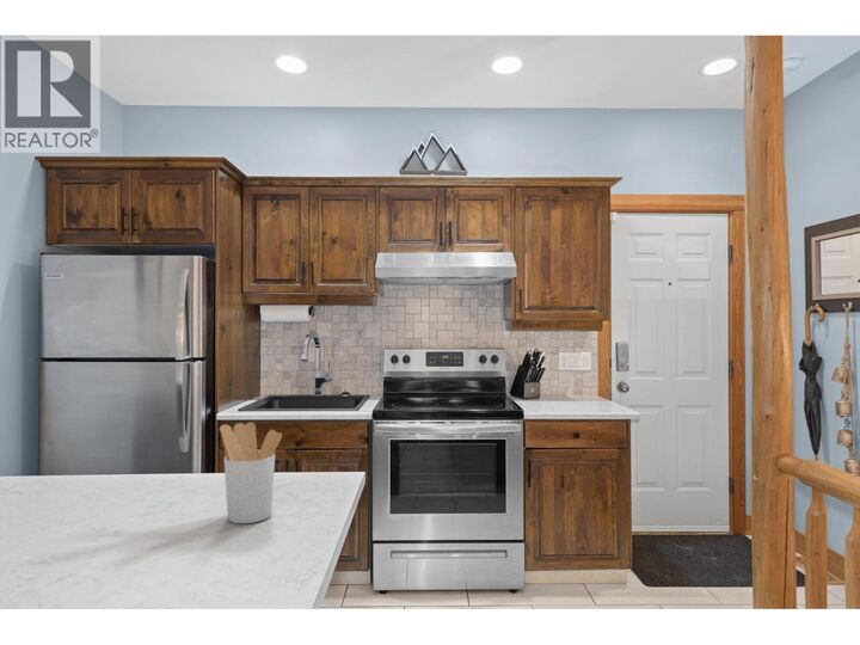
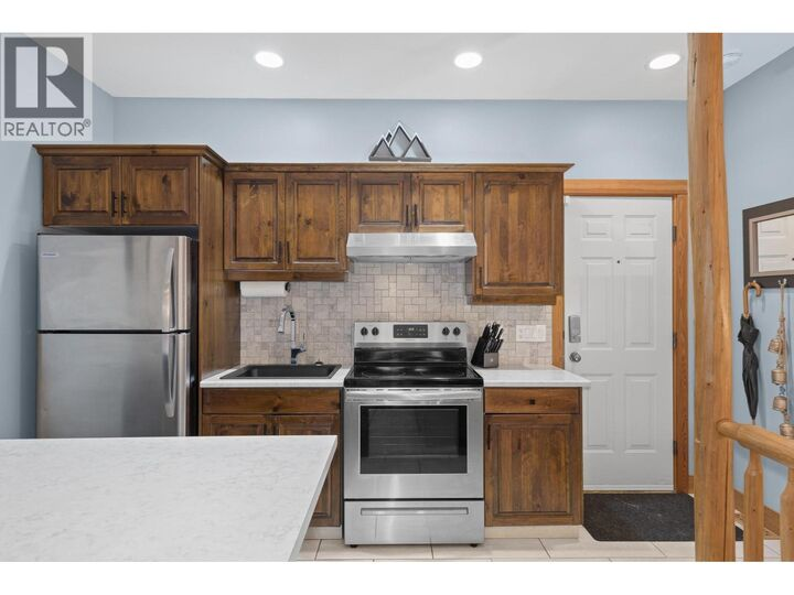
- utensil holder [219,422,283,524]
